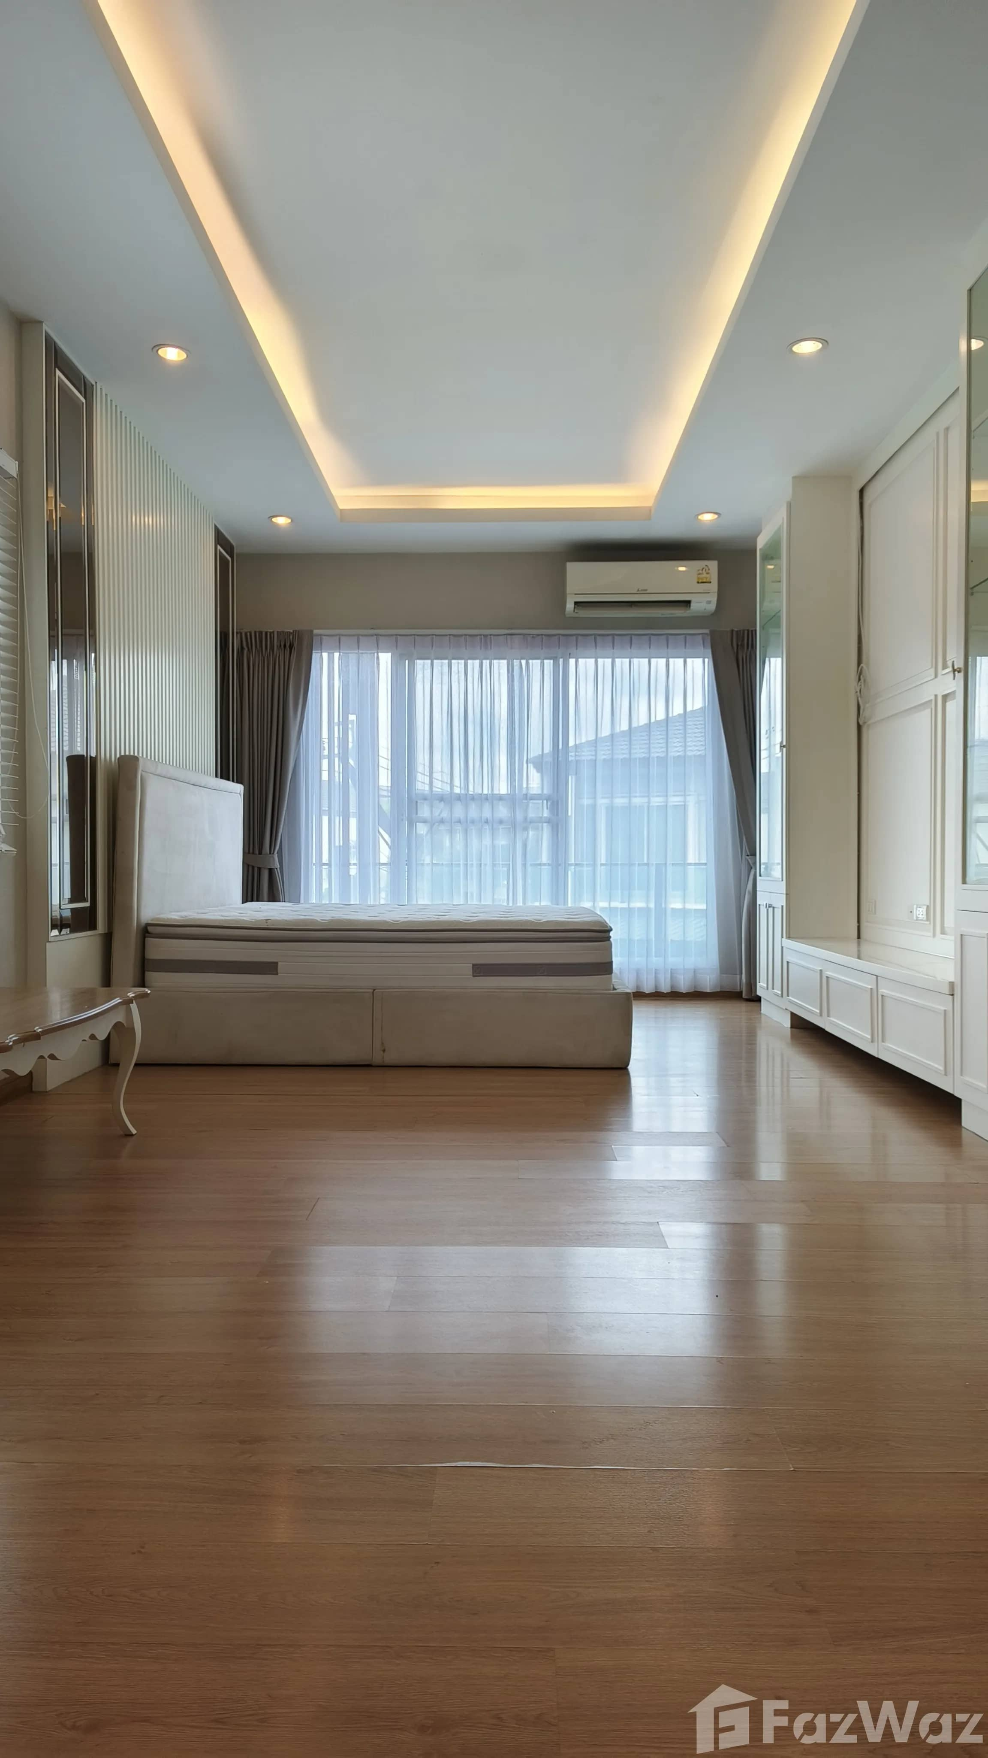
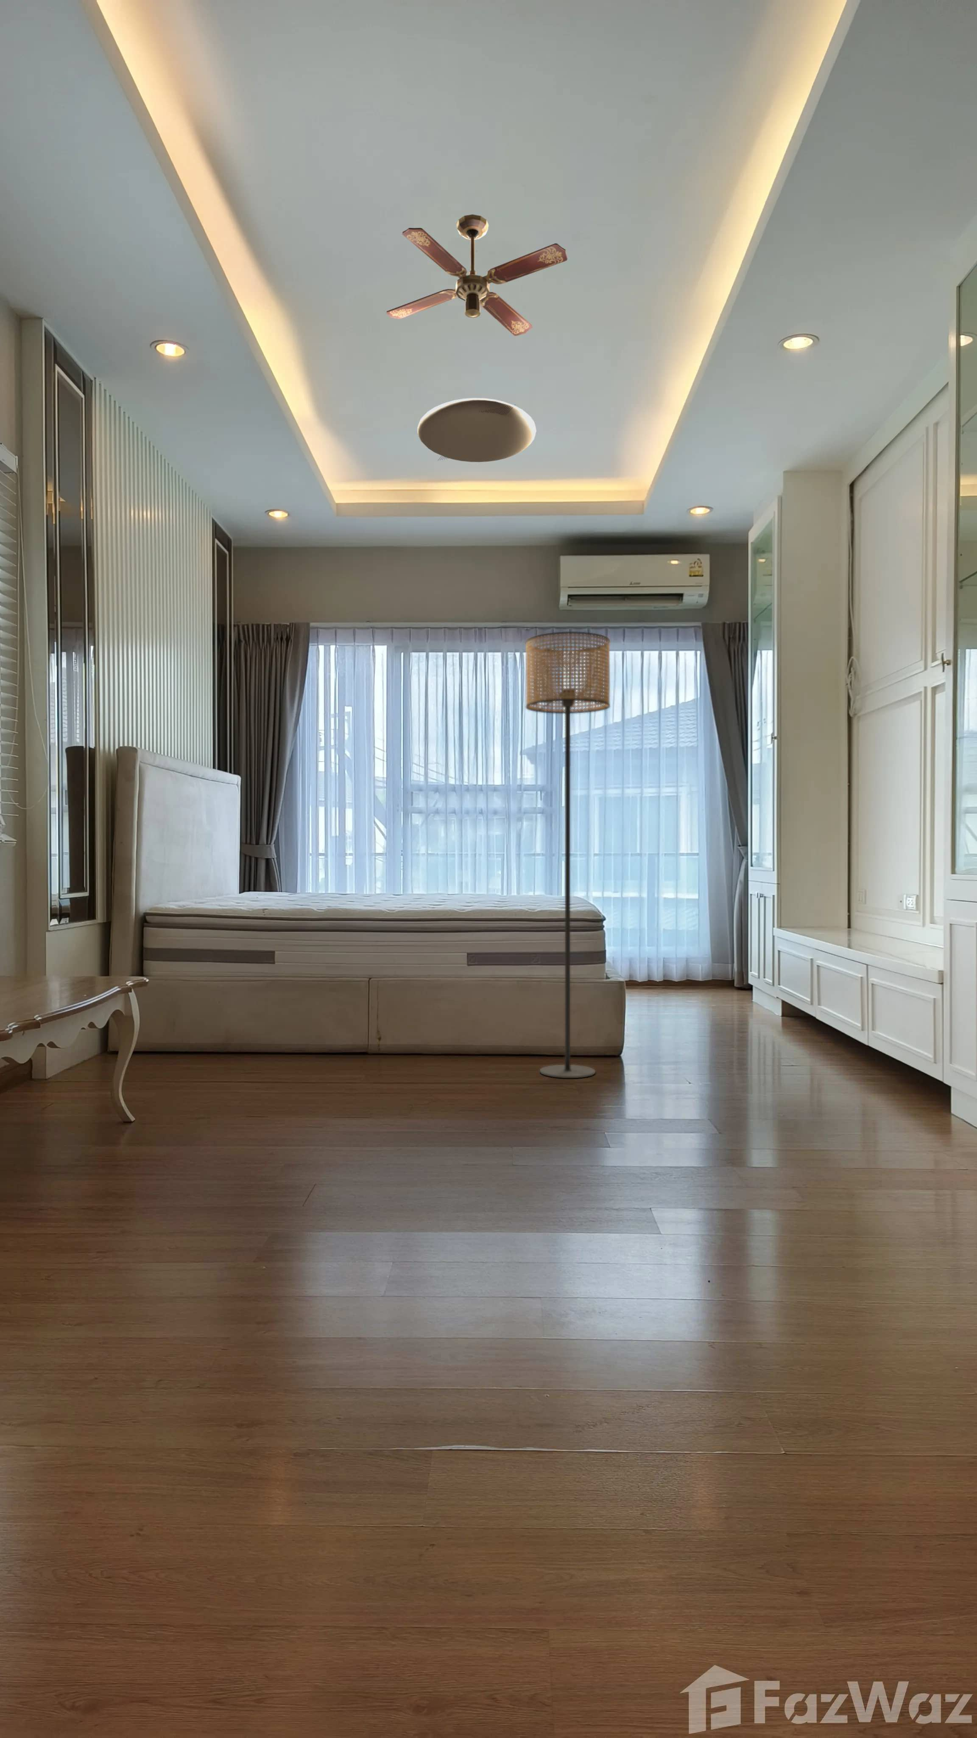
+ ceiling light [416,397,537,462]
+ ceiling fan [385,214,568,337]
+ floor lamp [525,631,611,1079]
